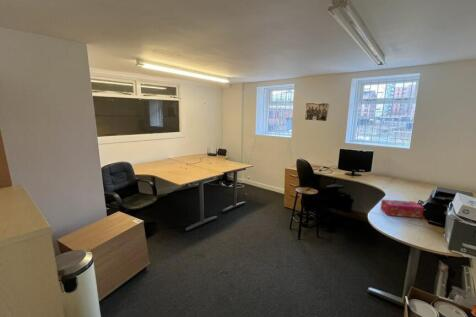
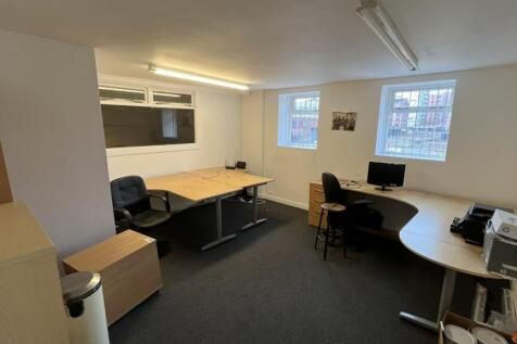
- tissue box [380,199,425,219]
